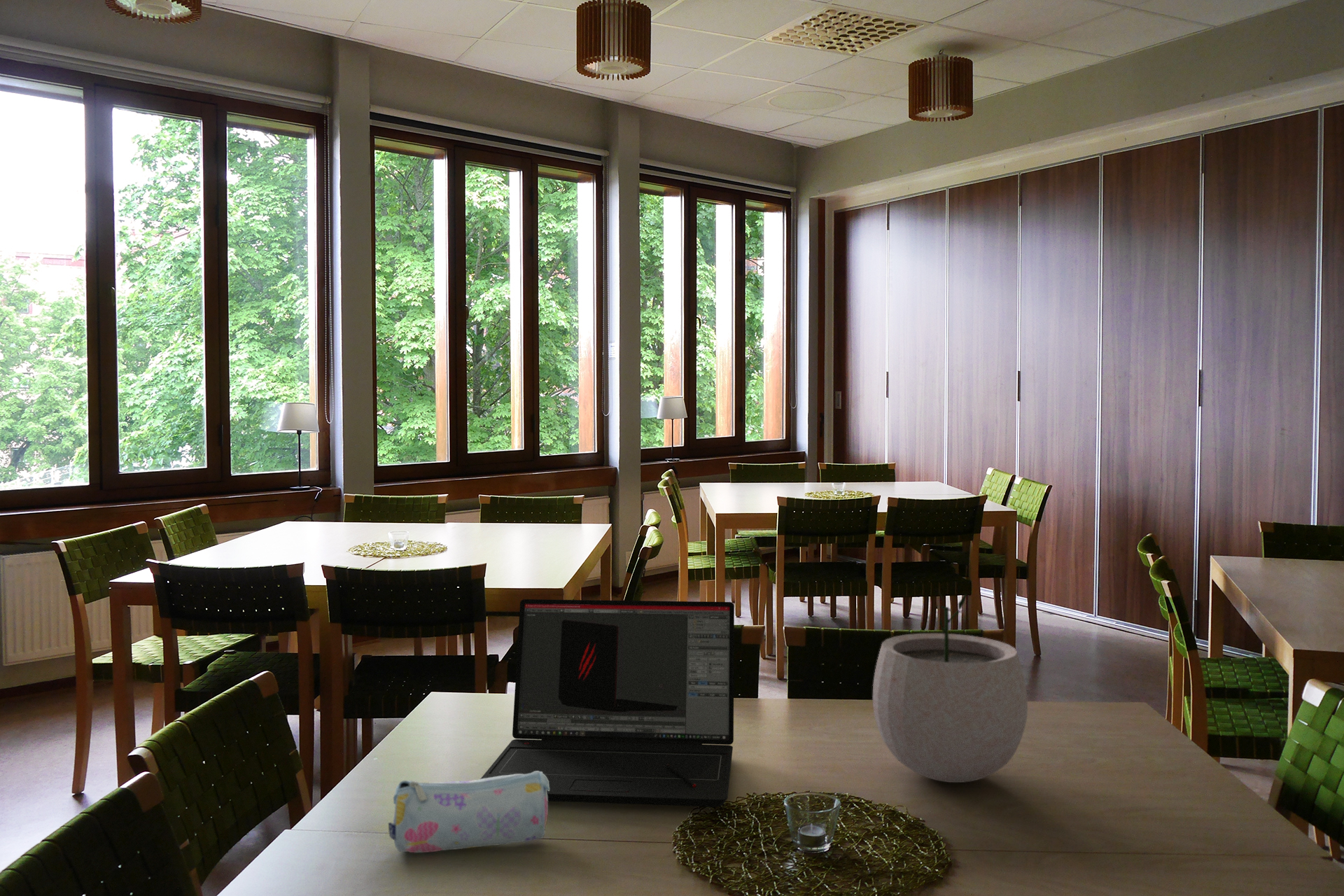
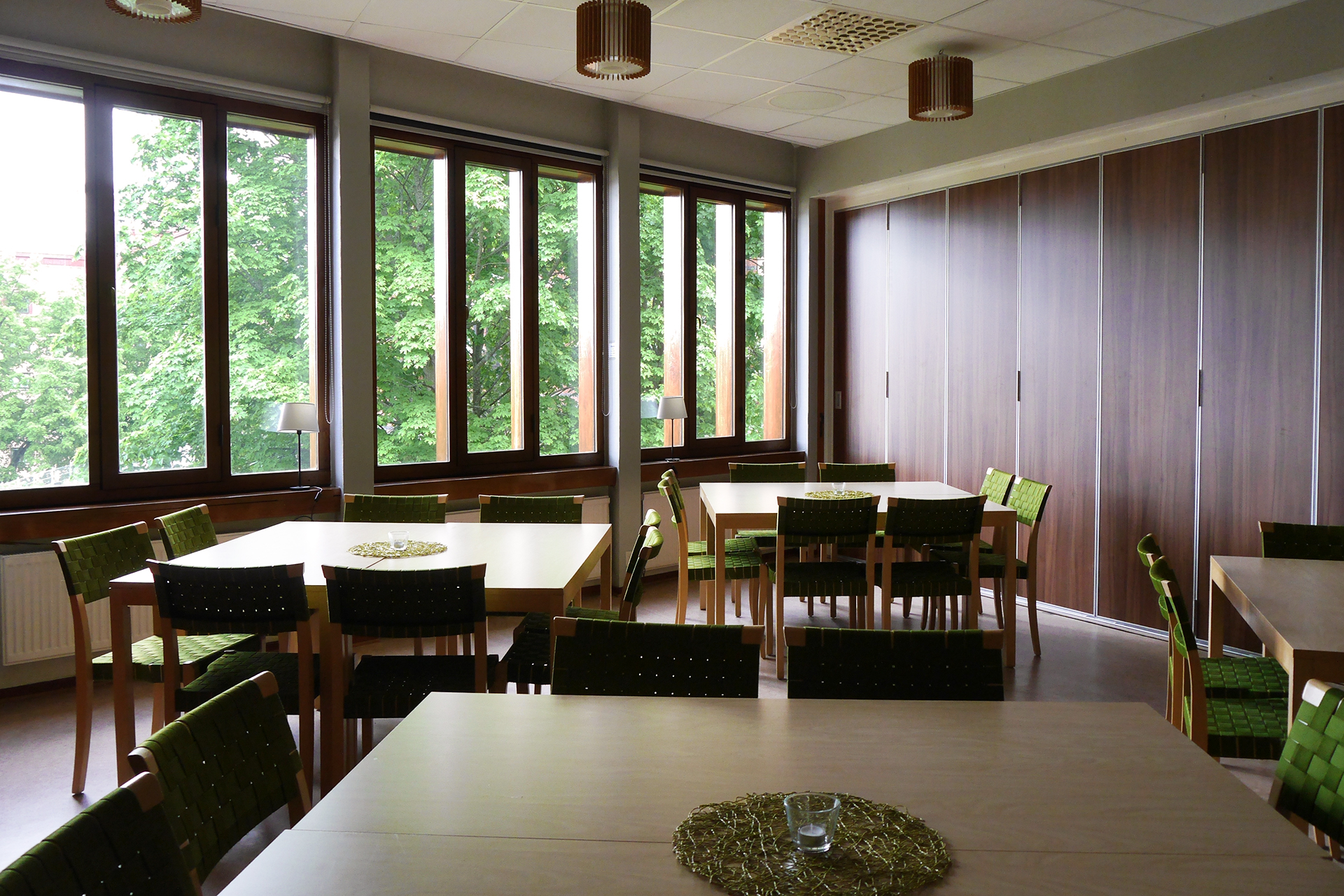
- laptop [479,598,735,808]
- plant pot [872,588,1028,783]
- pencil case [388,771,549,853]
